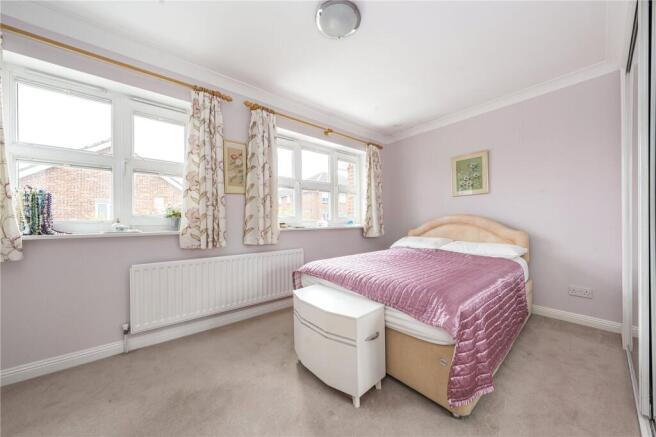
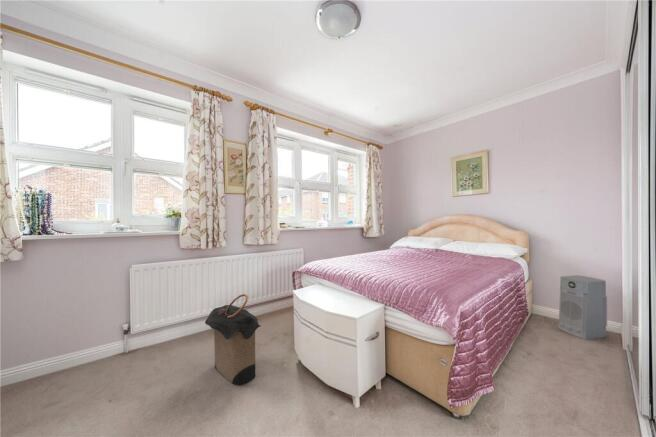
+ laundry hamper [204,293,261,386]
+ air purifier [557,274,608,340]
